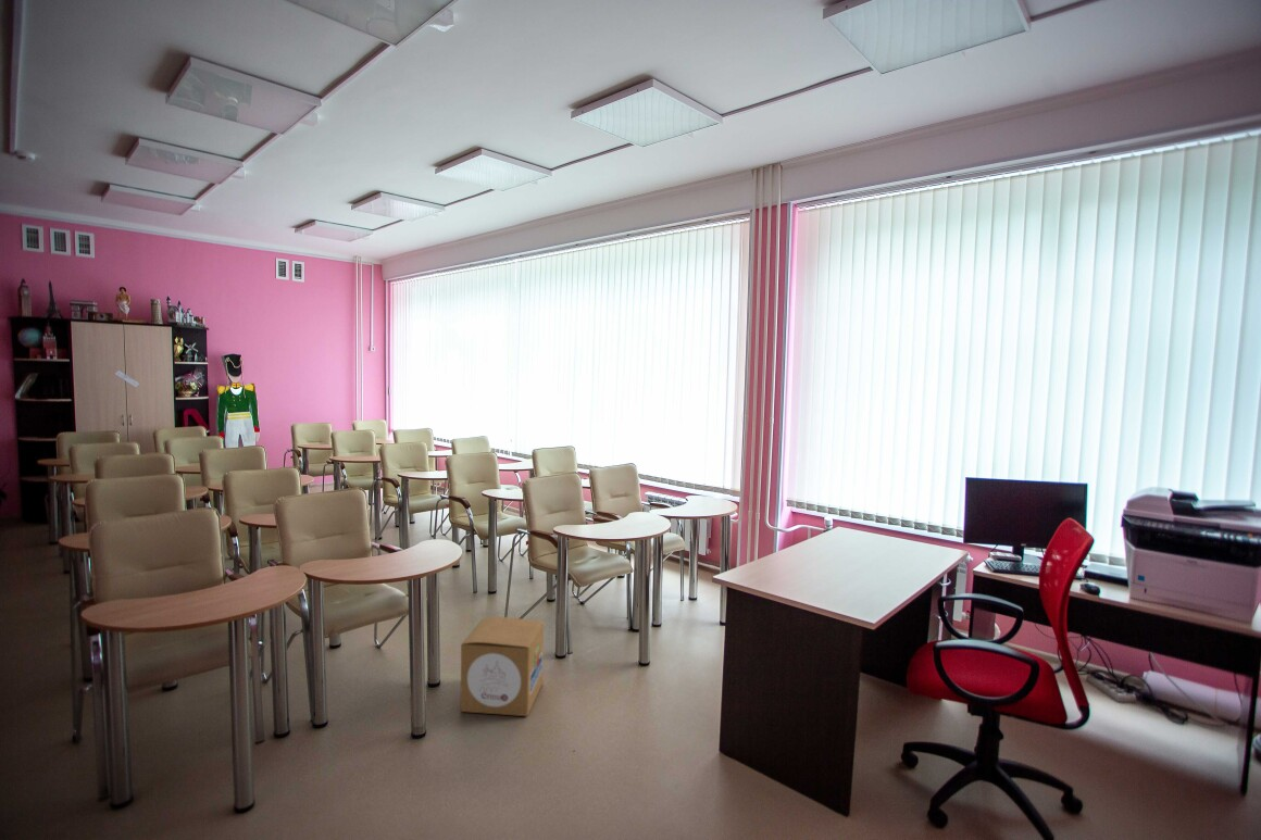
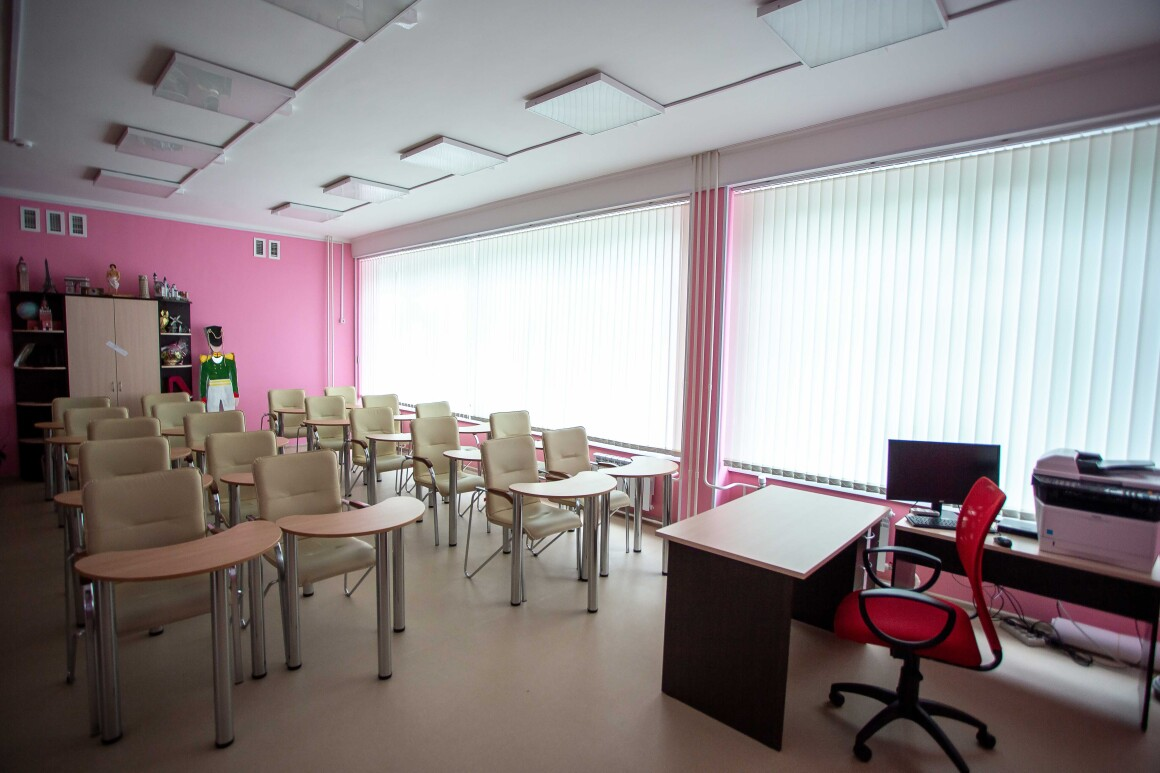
- cardboard box [460,616,545,717]
